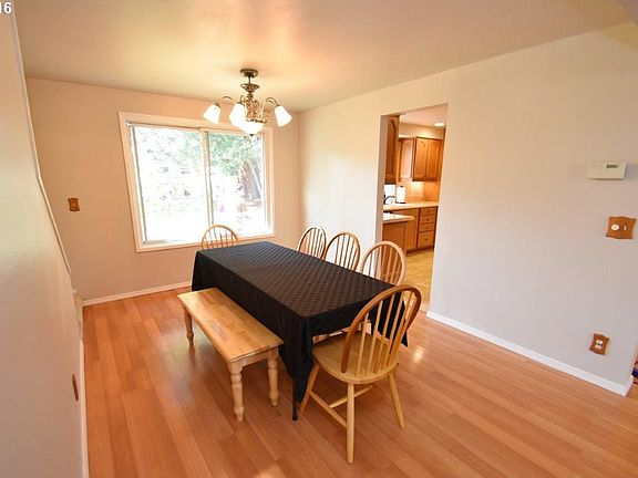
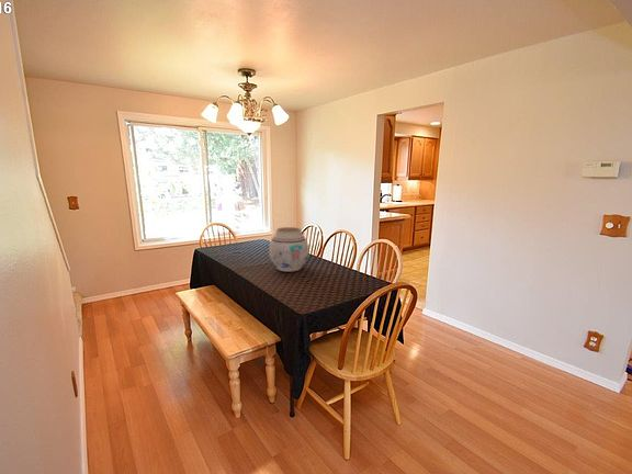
+ vase [268,226,309,273]
